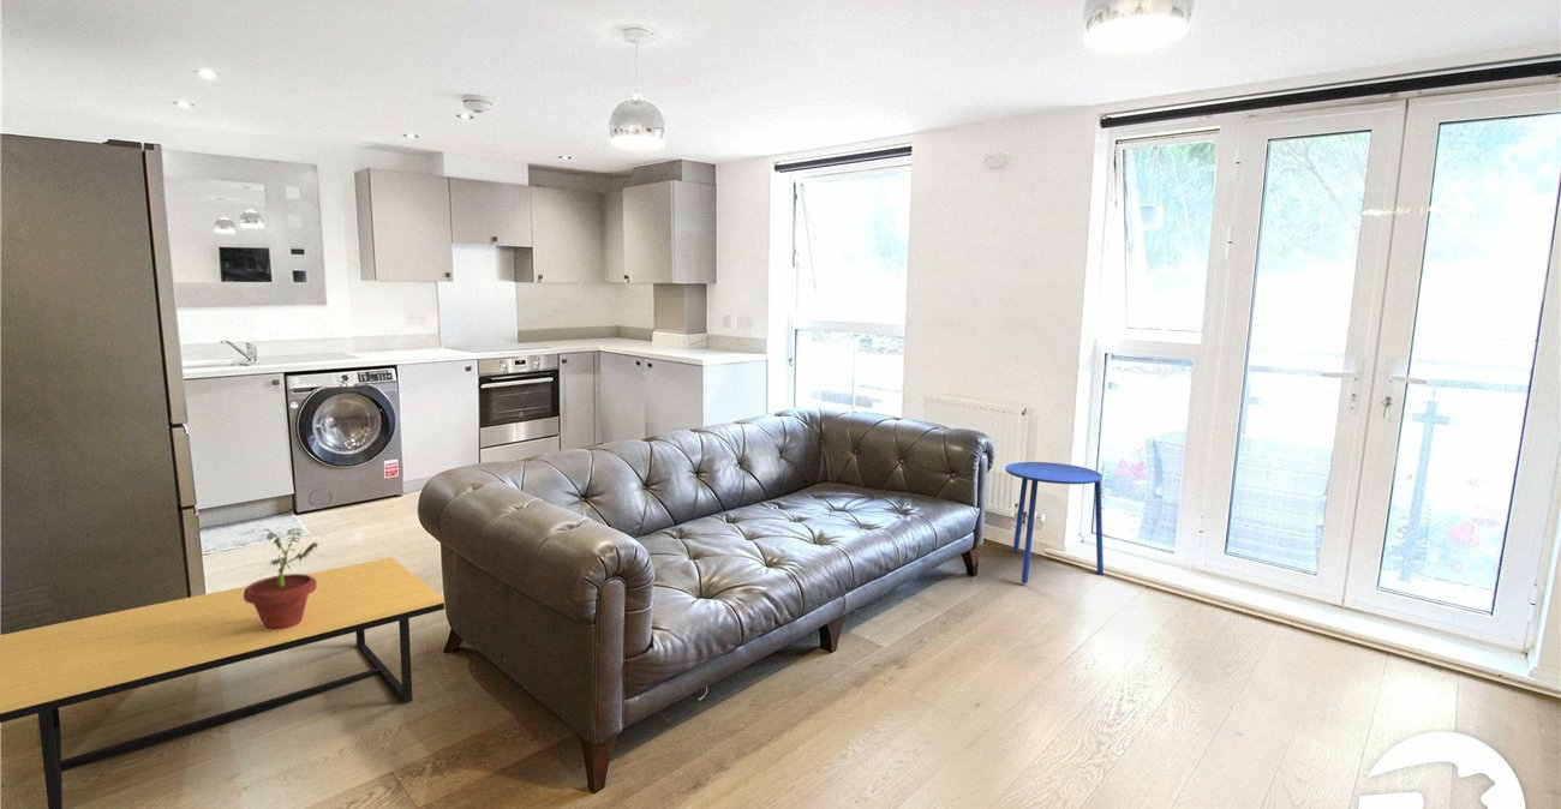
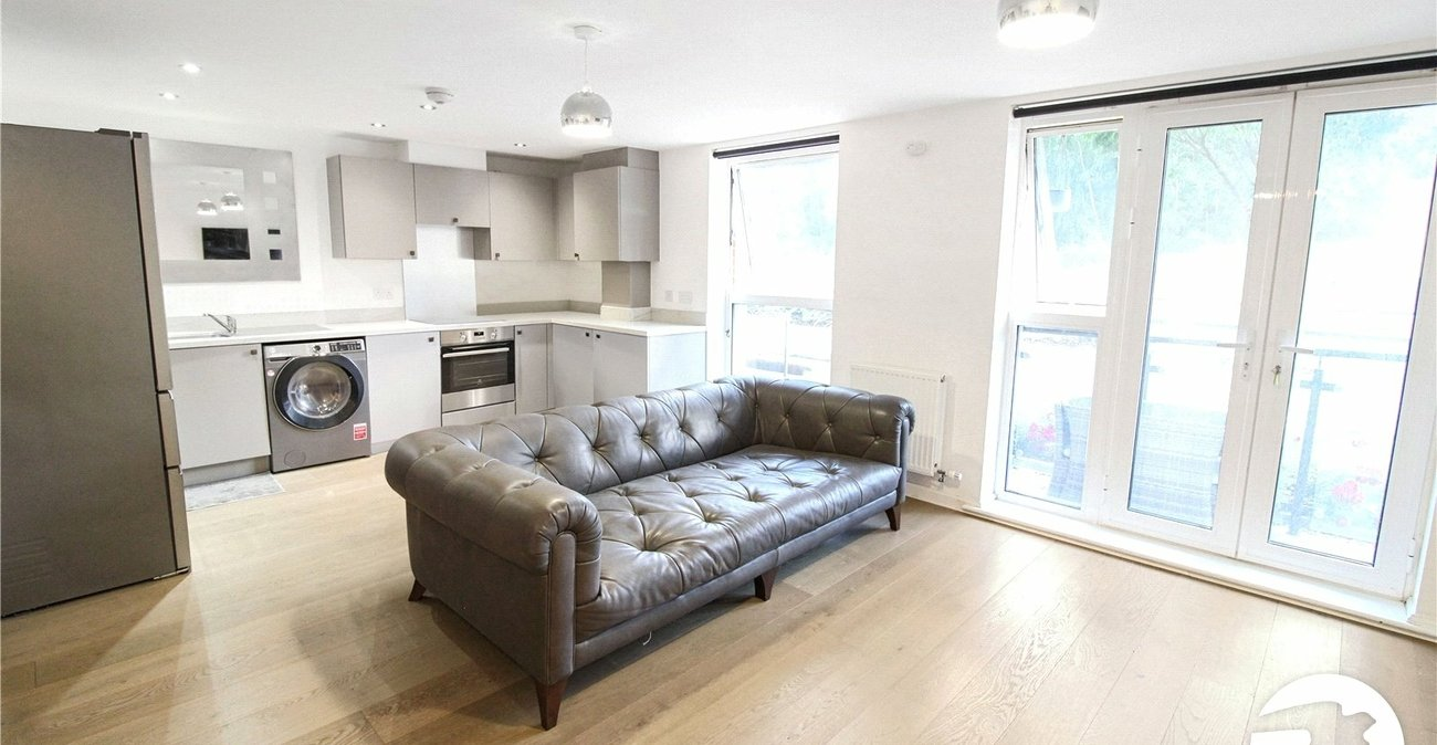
- side table [1004,461,1105,585]
- potted plant [243,527,321,631]
- coffee table [0,557,445,809]
